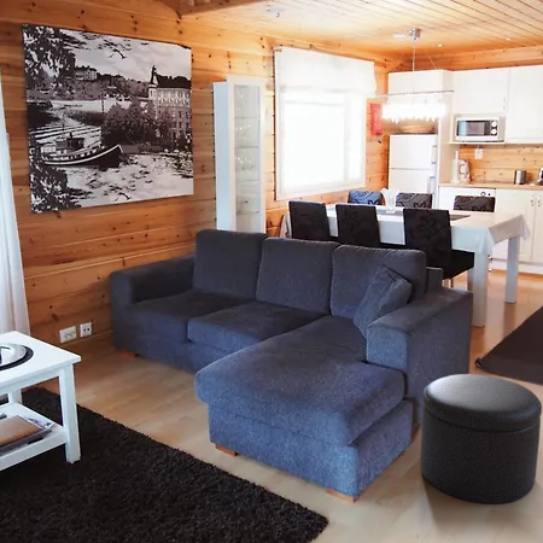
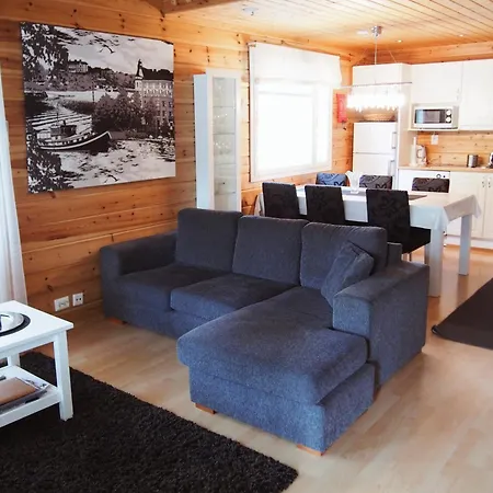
- ottoman [419,373,543,504]
